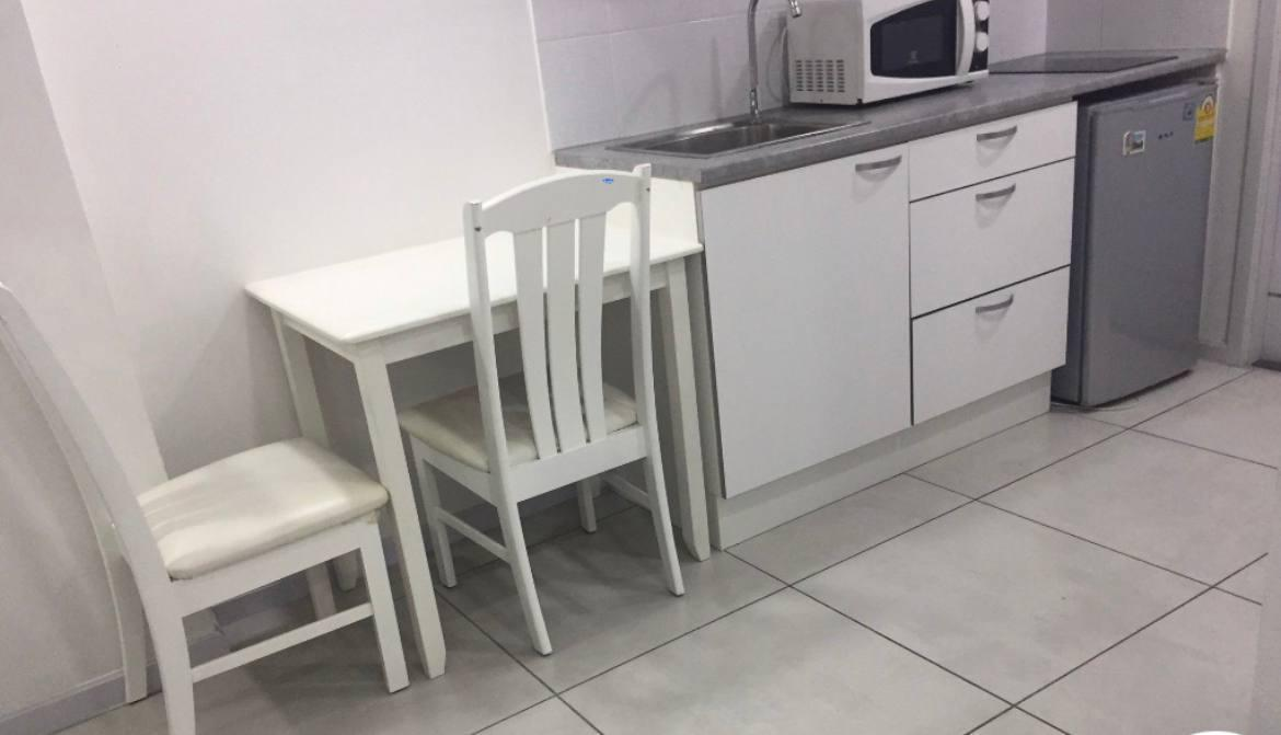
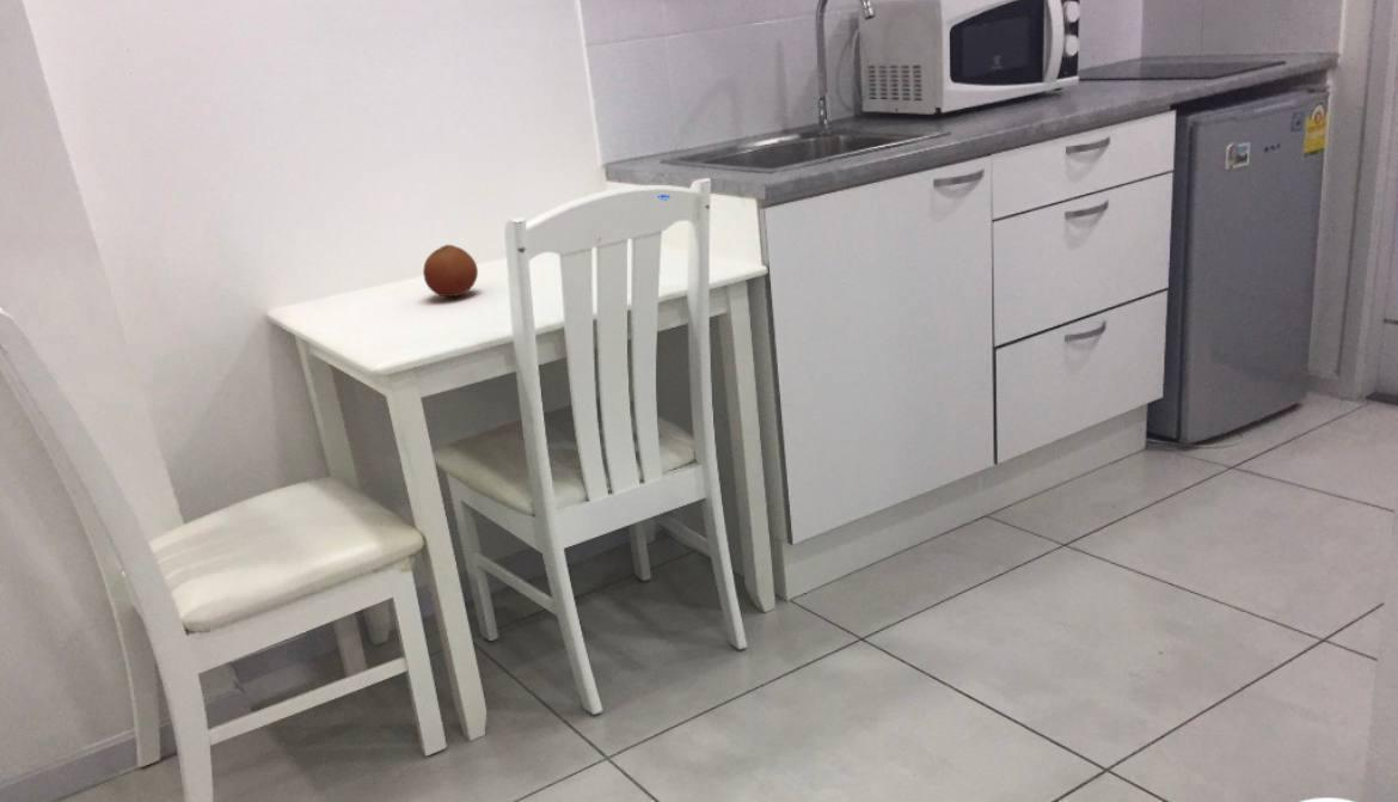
+ fruit [422,244,479,299]
